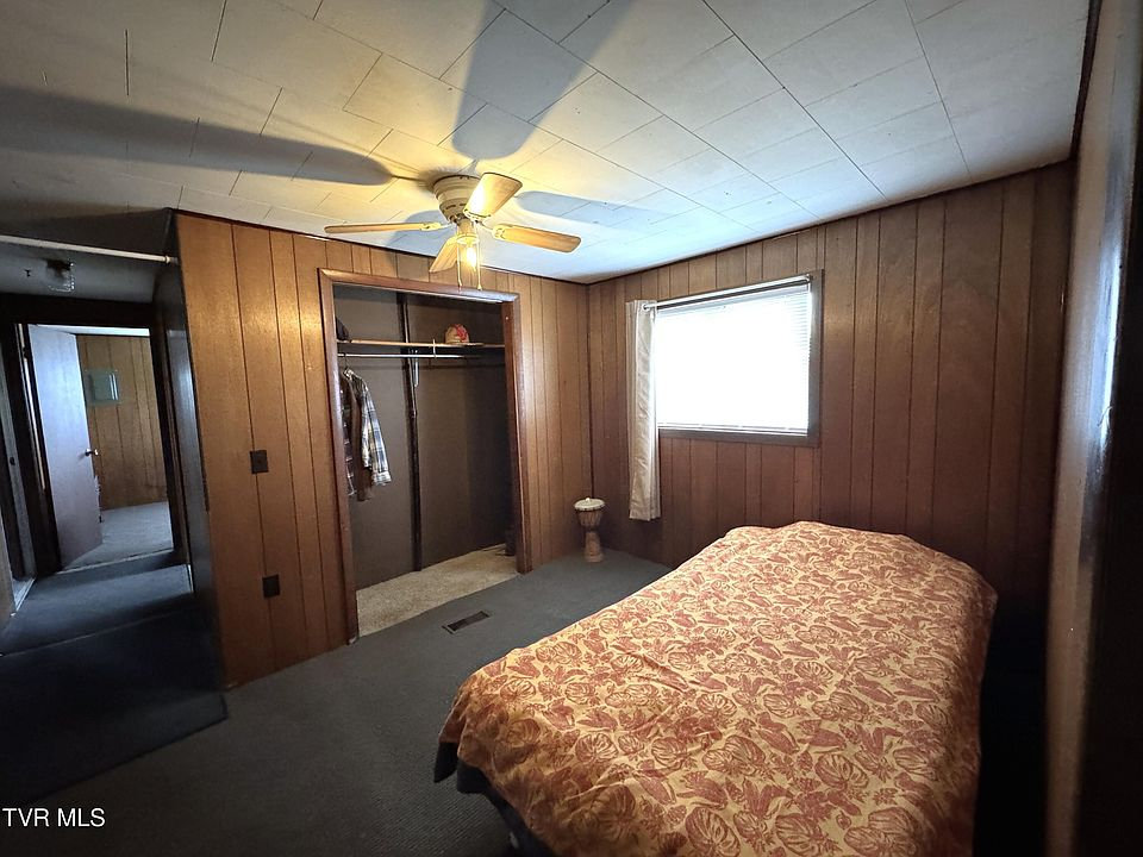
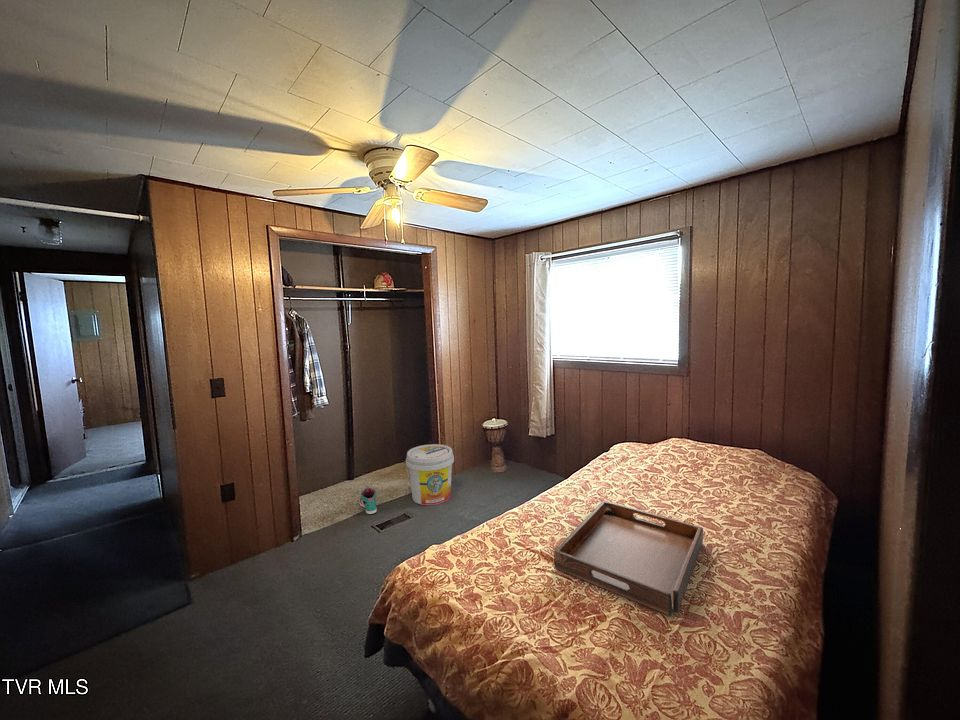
+ bucket [405,443,455,506]
+ sneaker [358,486,378,515]
+ serving tray [553,500,704,617]
